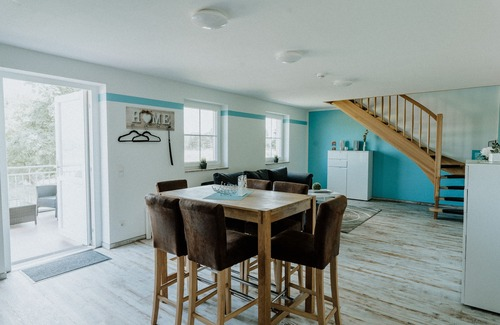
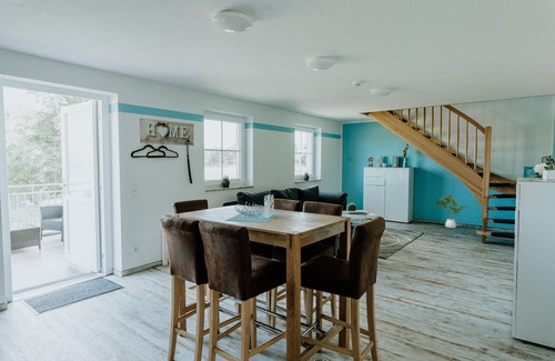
+ house plant [434,194,471,229]
